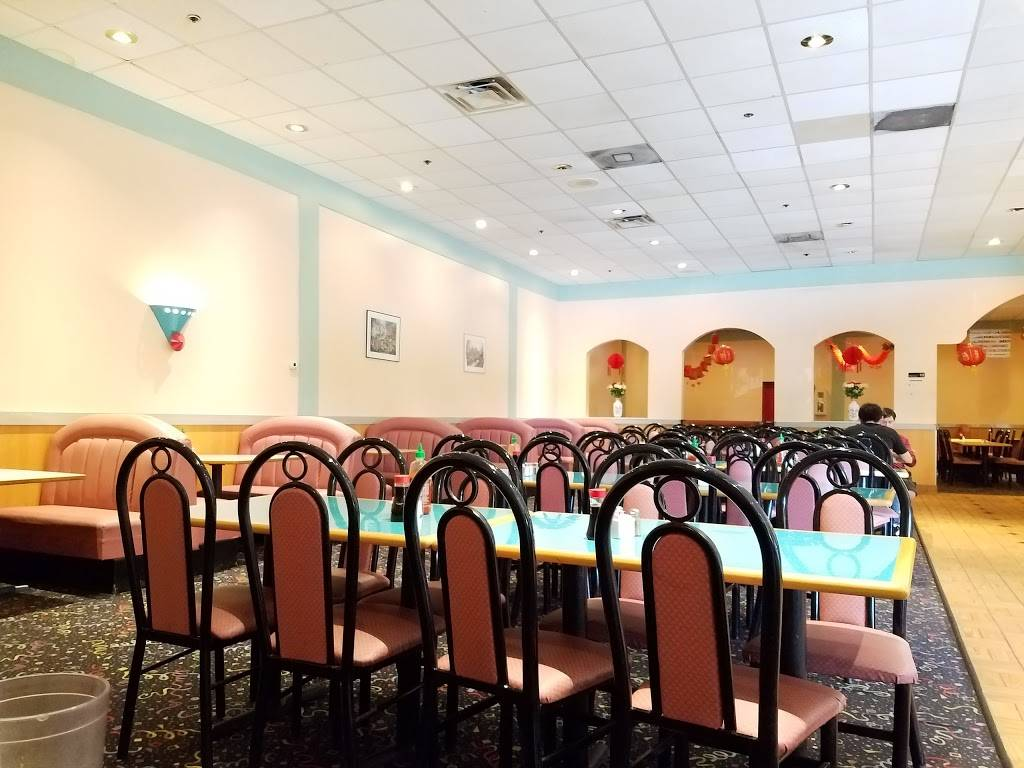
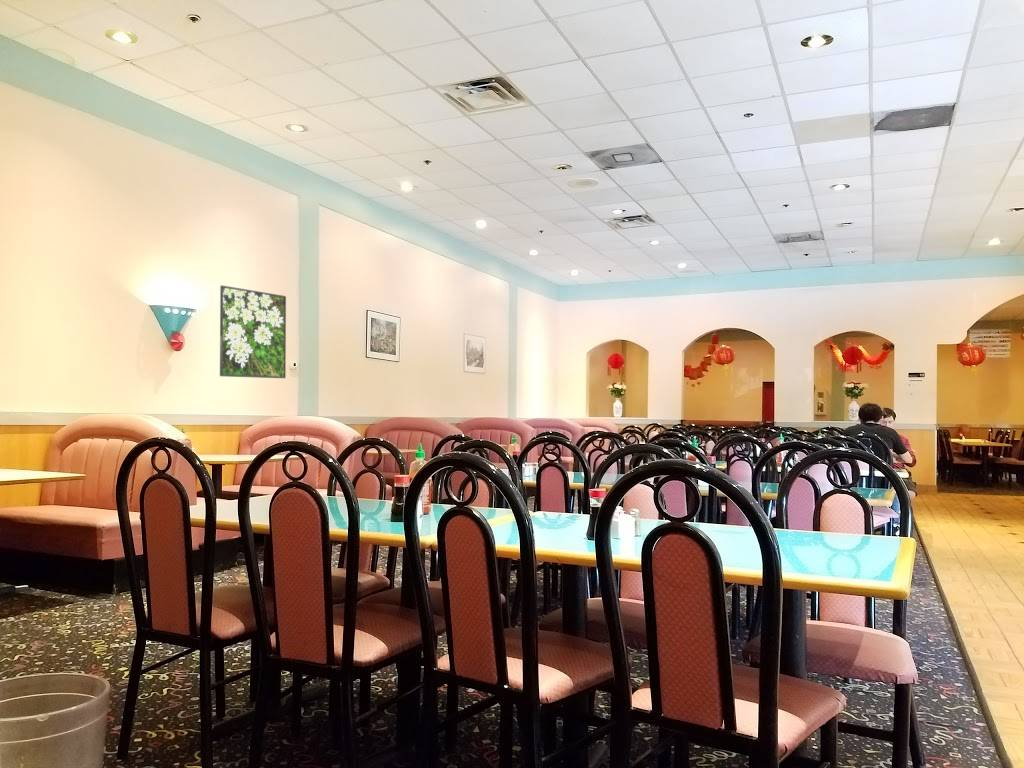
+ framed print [219,284,287,379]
